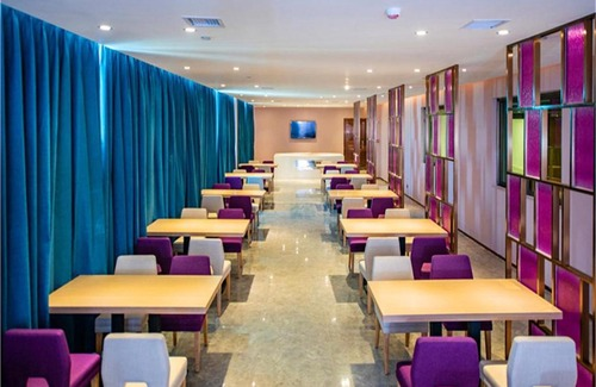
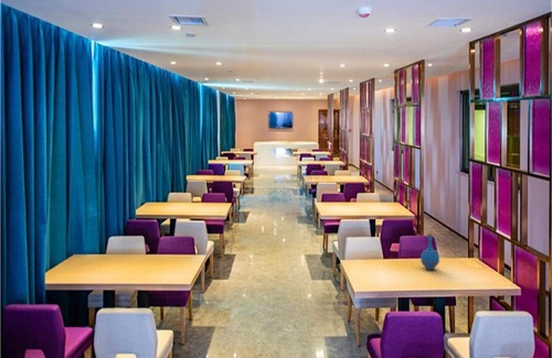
+ bottle [420,232,440,271]
